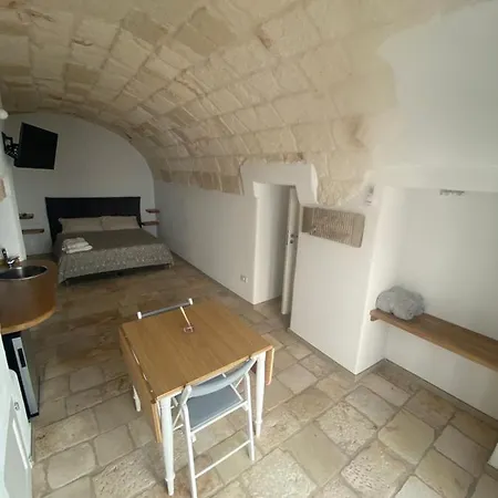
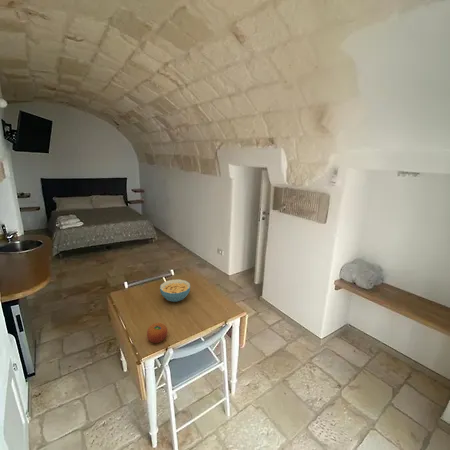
+ cereal bowl [159,278,191,303]
+ fruit [146,322,168,344]
